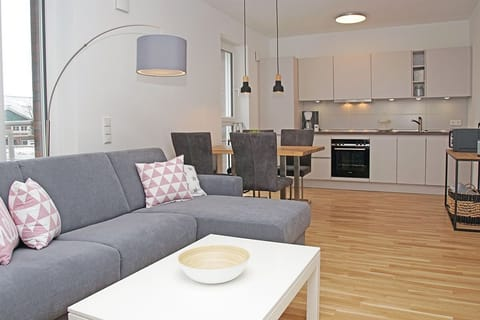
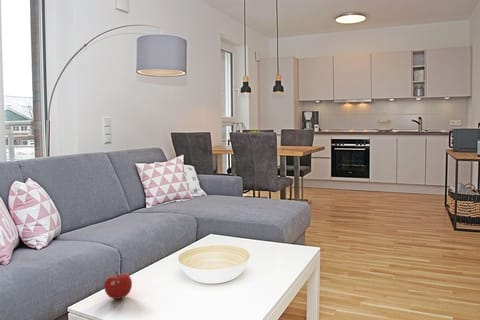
+ fruit [103,271,133,300]
